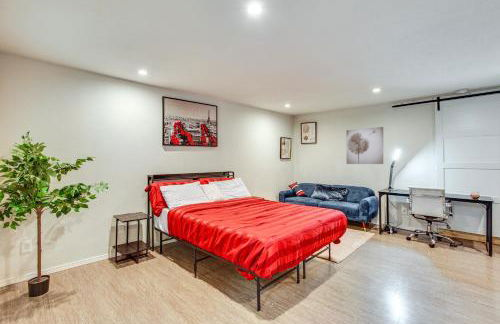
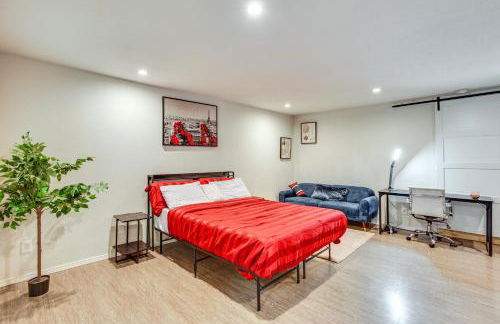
- wall art [345,126,384,165]
